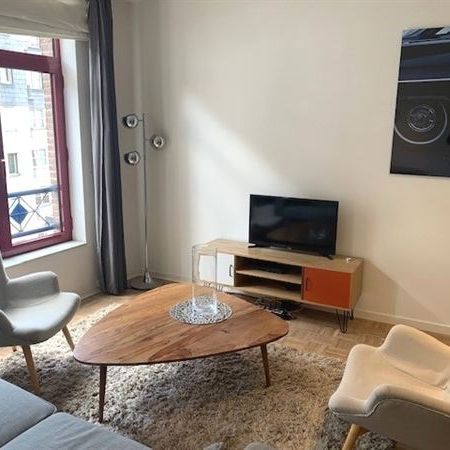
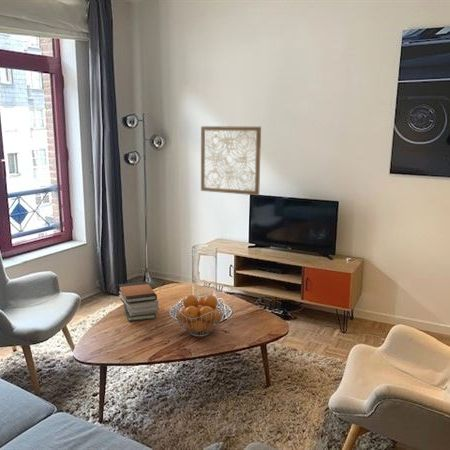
+ fruit basket [173,294,226,338]
+ wall art [200,124,262,196]
+ book stack [118,281,159,322]
